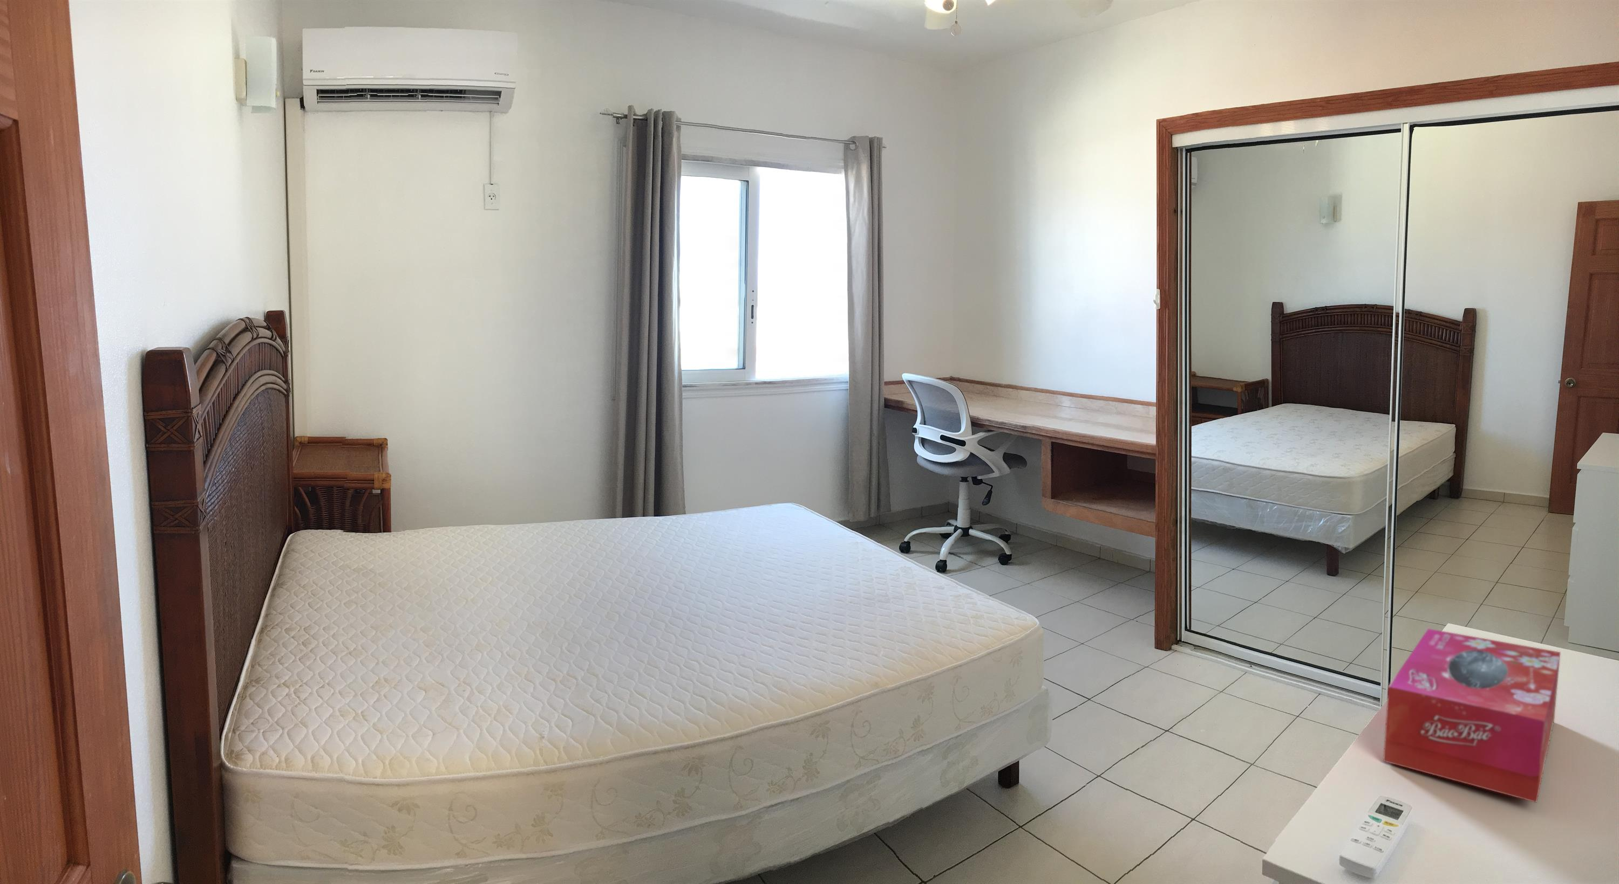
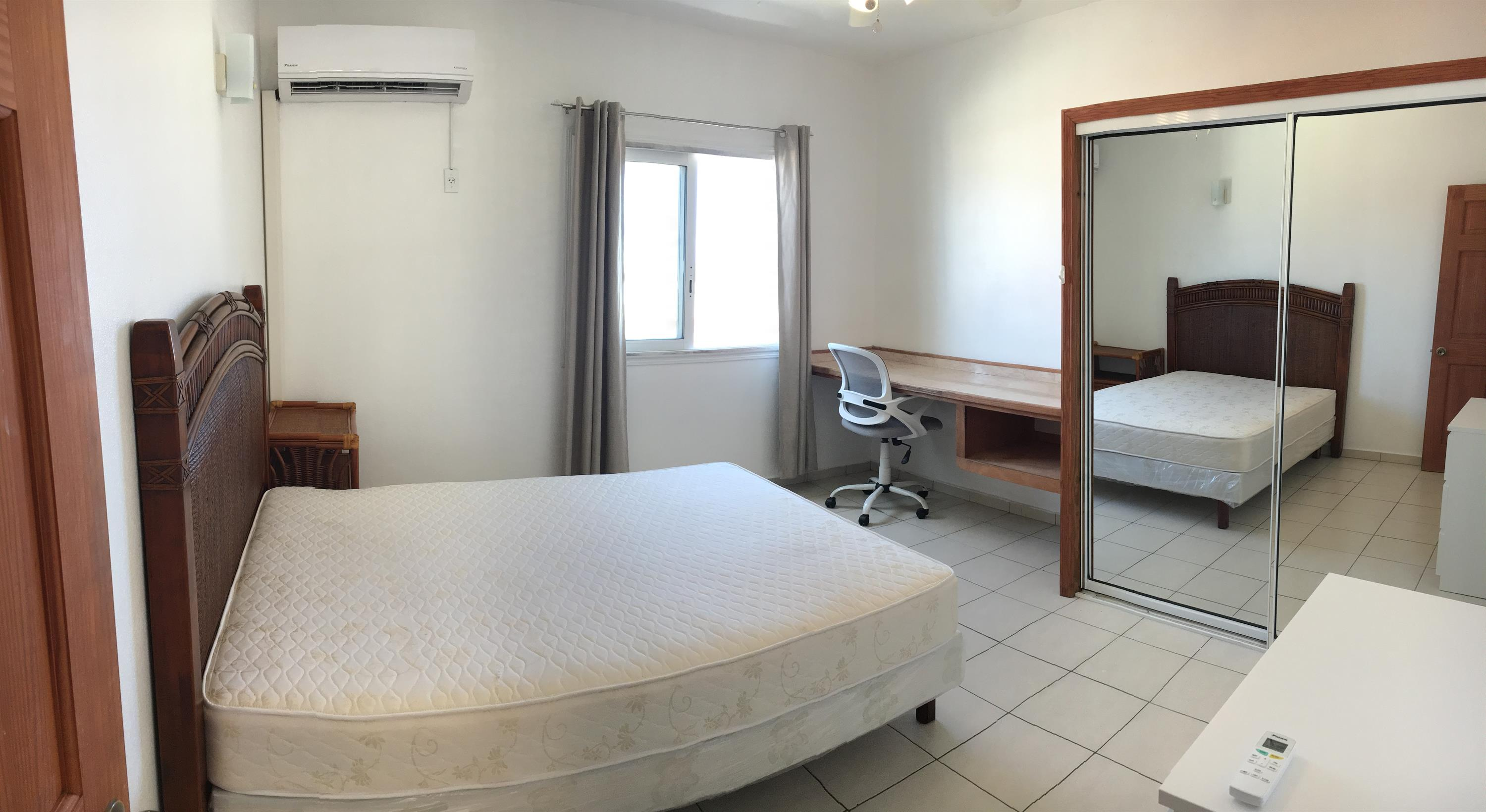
- tissue box [1383,628,1561,803]
